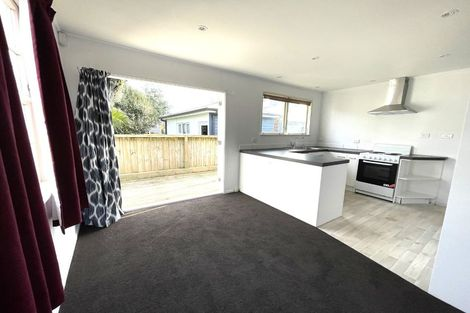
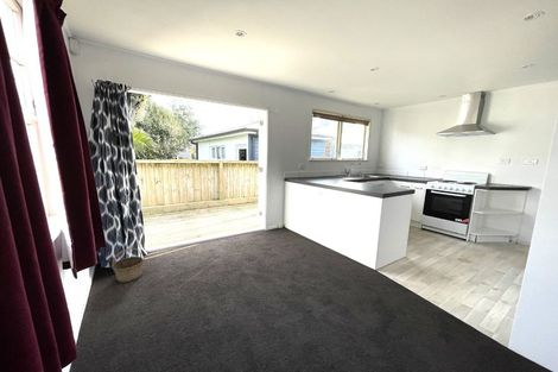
+ basket [110,247,145,284]
